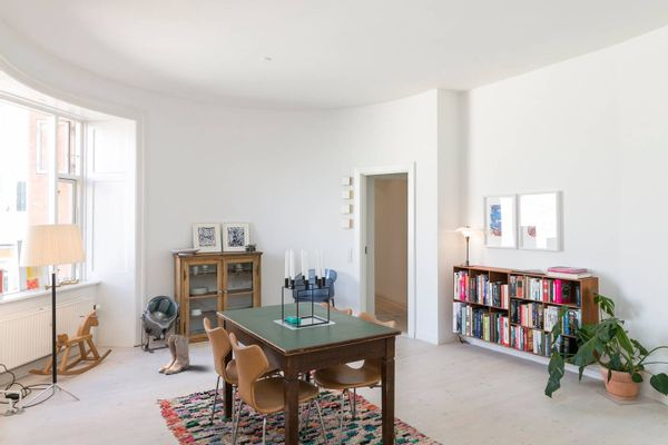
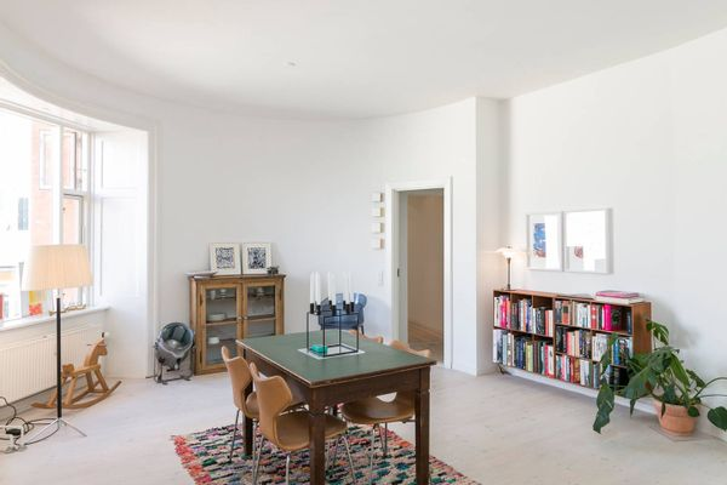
- boots [157,334,190,375]
